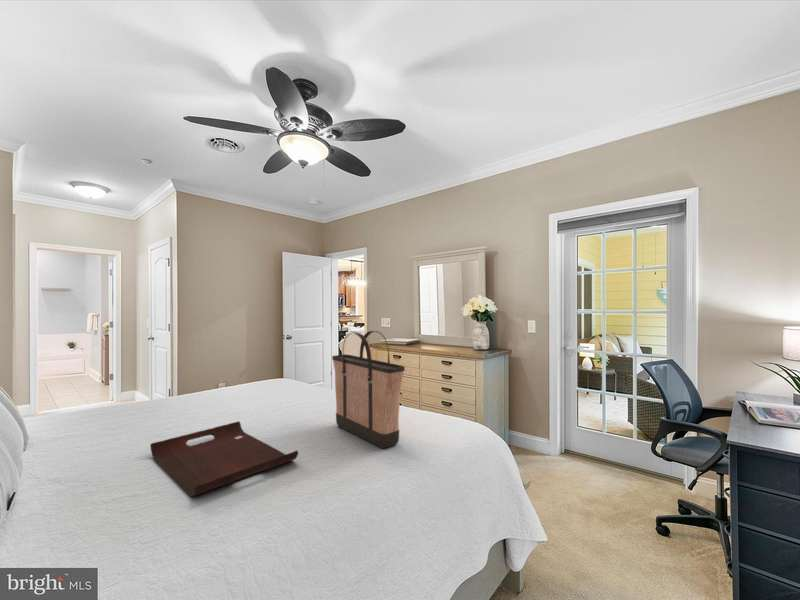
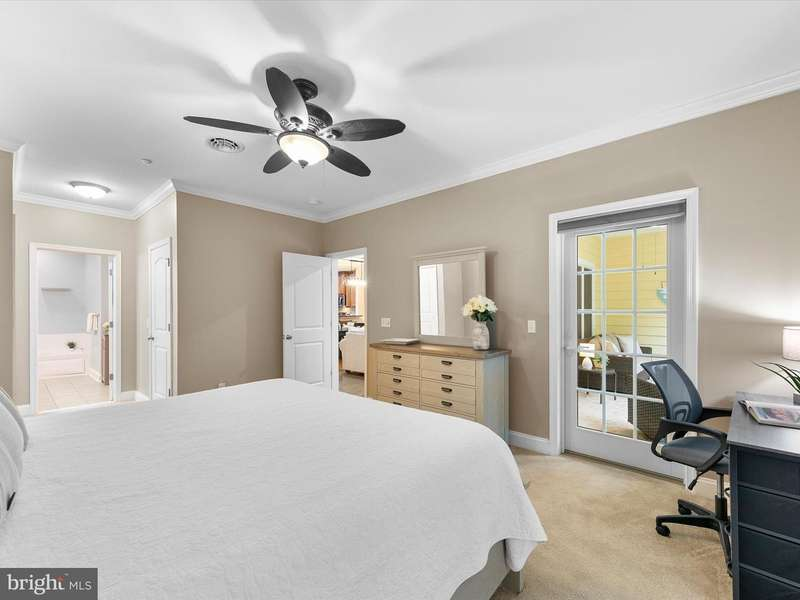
- shopping bag [331,330,406,450]
- serving tray [149,420,299,497]
